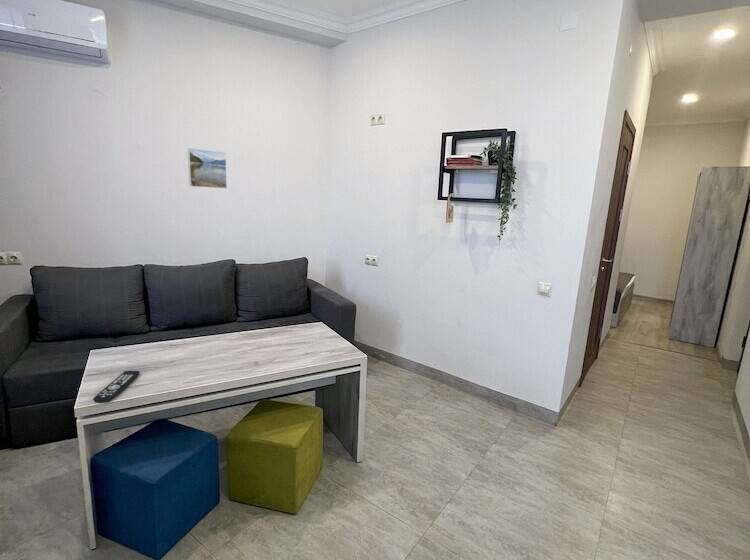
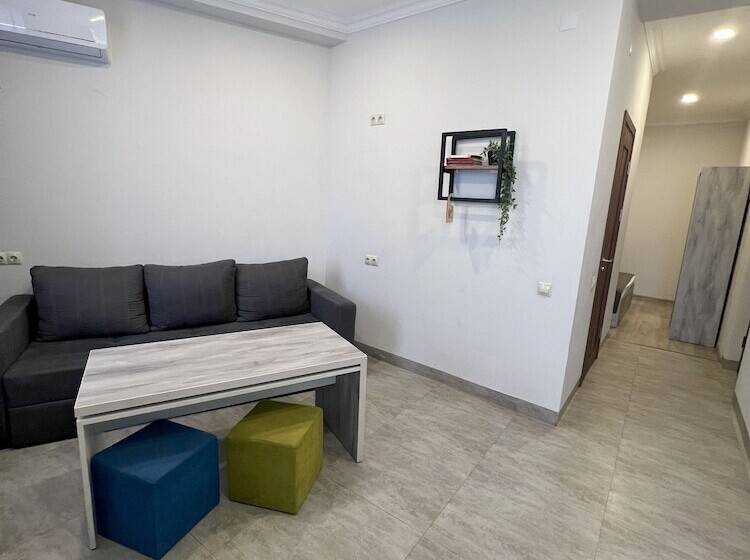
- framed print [187,147,228,190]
- remote control [92,370,141,404]
